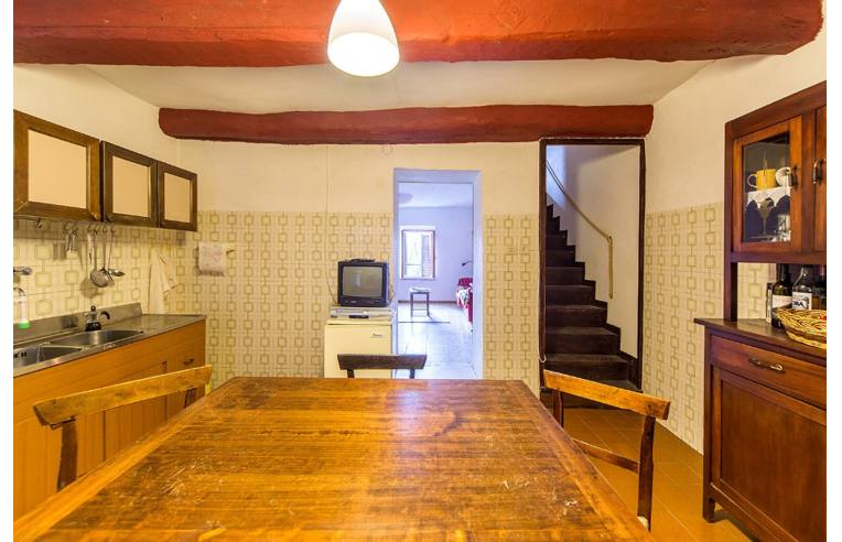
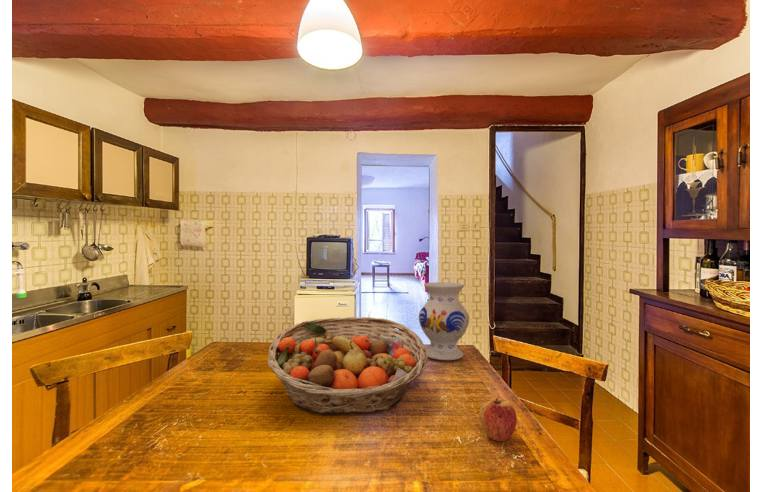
+ fruit basket [266,316,429,416]
+ vase [418,281,470,361]
+ apple [478,397,518,442]
